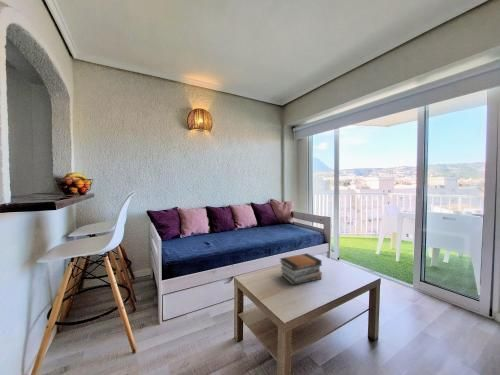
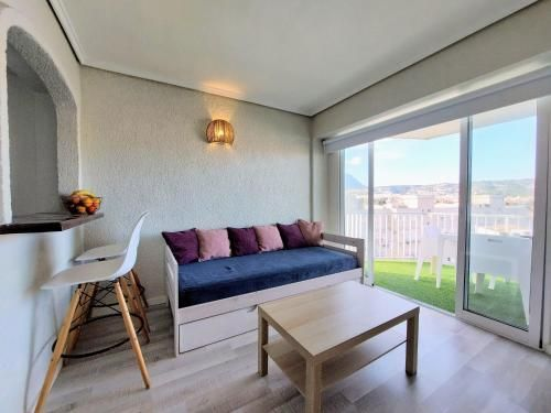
- book stack [279,252,323,286]
